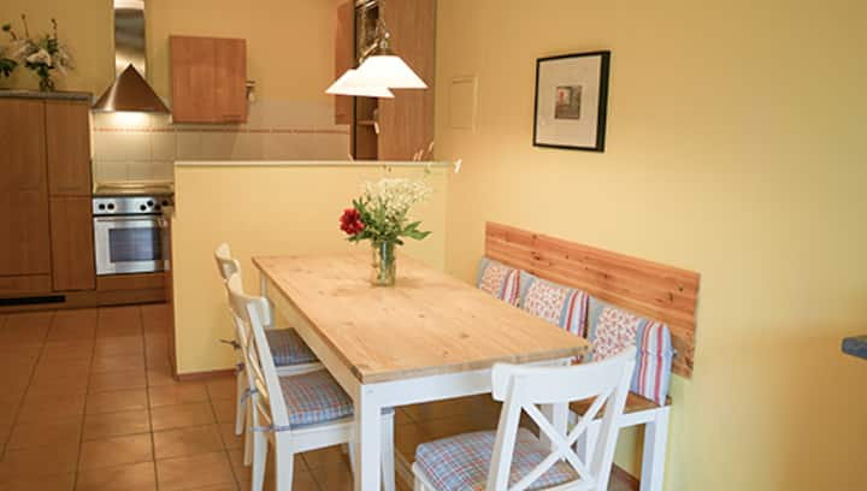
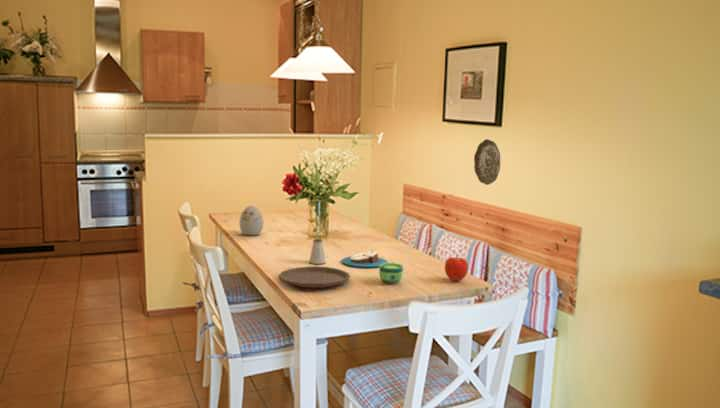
+ plate [278,265,352,289]
+ decorative egg [239,204,265,236]
+ apple [444,254,469,282]
+ candle [341,249,388,268]
+ saltshaker [308,238,327,265]
+ cup [378,262,404,285]
+ decorative plate [473,138,501,186]
